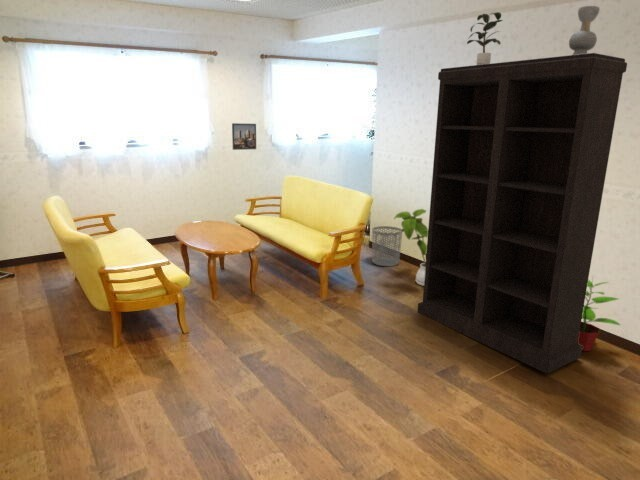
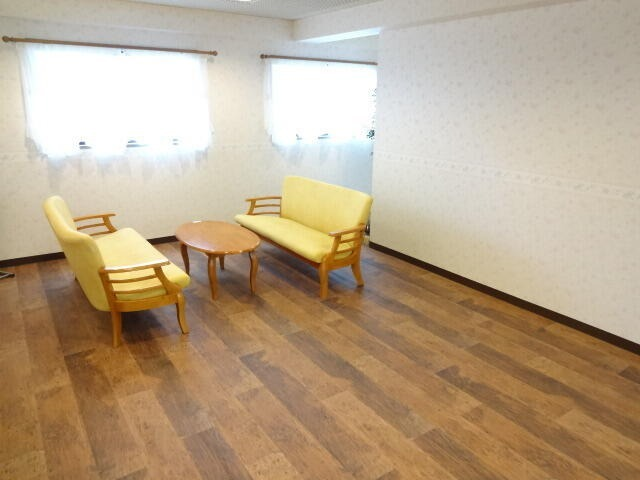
- waste bin [371,225,403,267]
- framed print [231,122,257,151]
- potted plant [466,11,504,65]
- decorative vase [568,5,601,55]
- house plant [393,208,428,287]
- potted plant [578,276,621,352]
- bookshelf [416,52,628,375]
